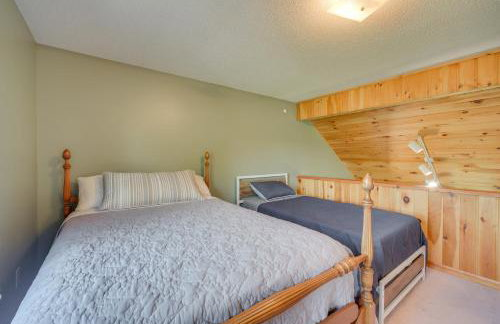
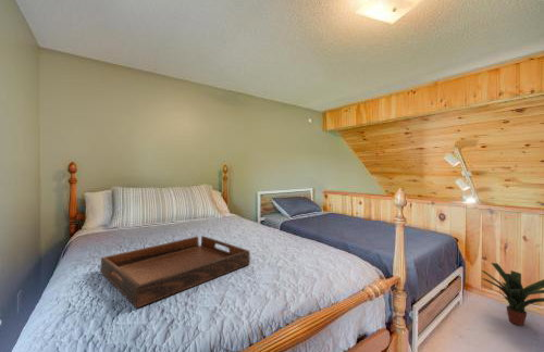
+ serving tray [100,235,251,309]
+ potted plant [481,262,544,327]
